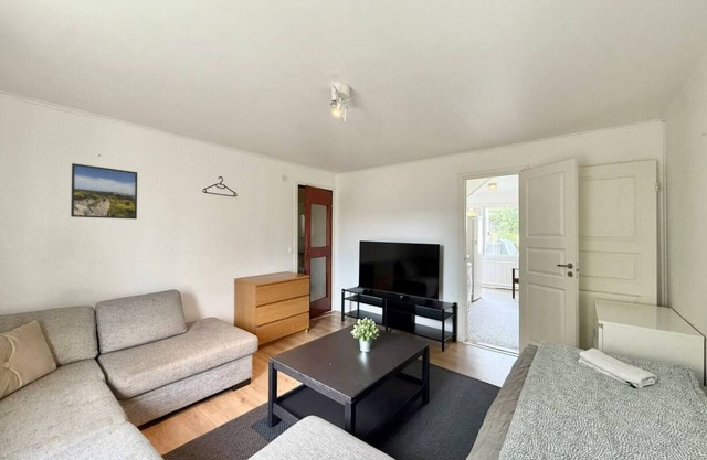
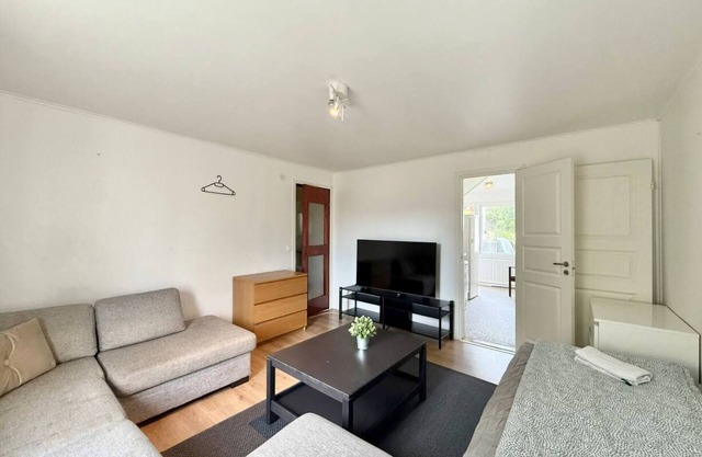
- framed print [70,162,138,221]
